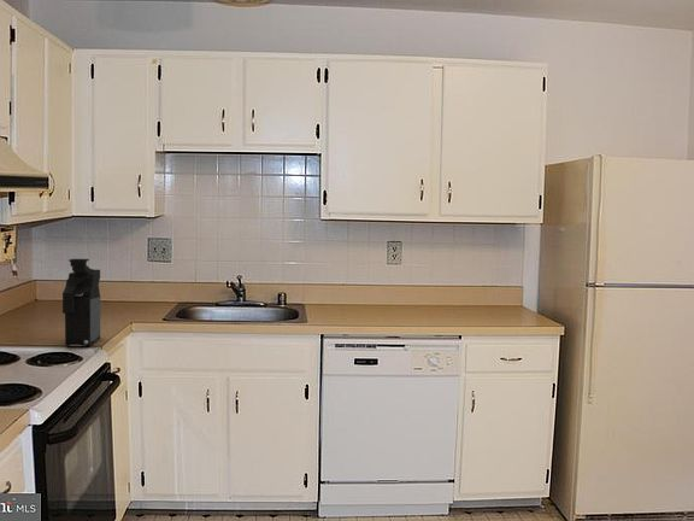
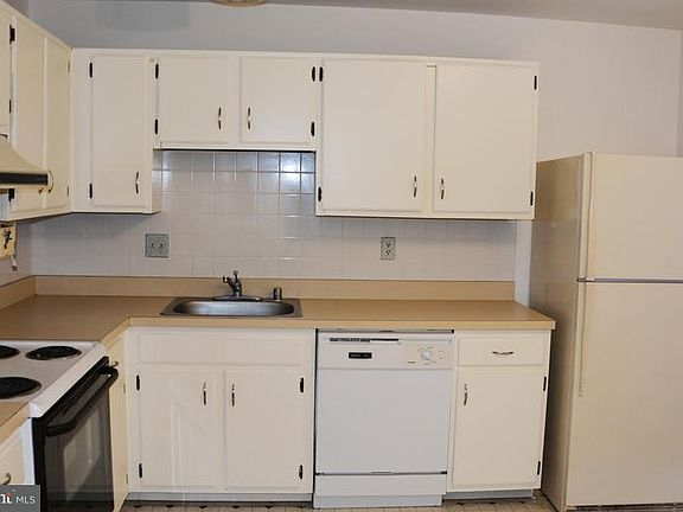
- coffee maker [61,258,101,347]
